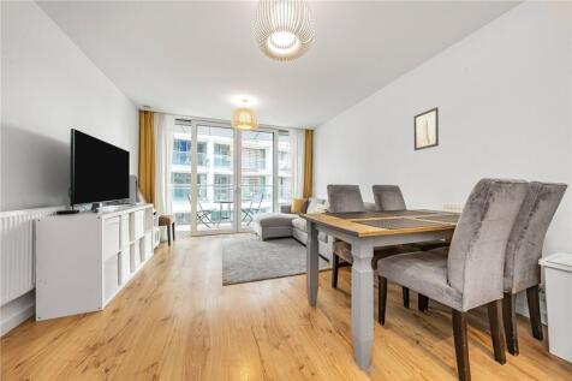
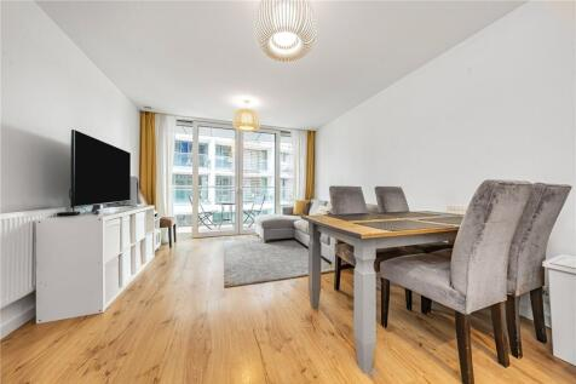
- wall art [413,106,440,151]
